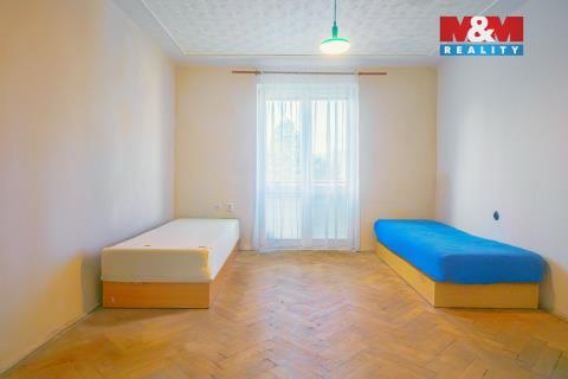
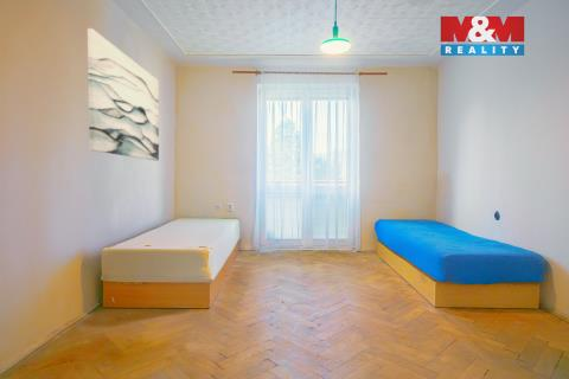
+ wall art [87,27,160,162]
